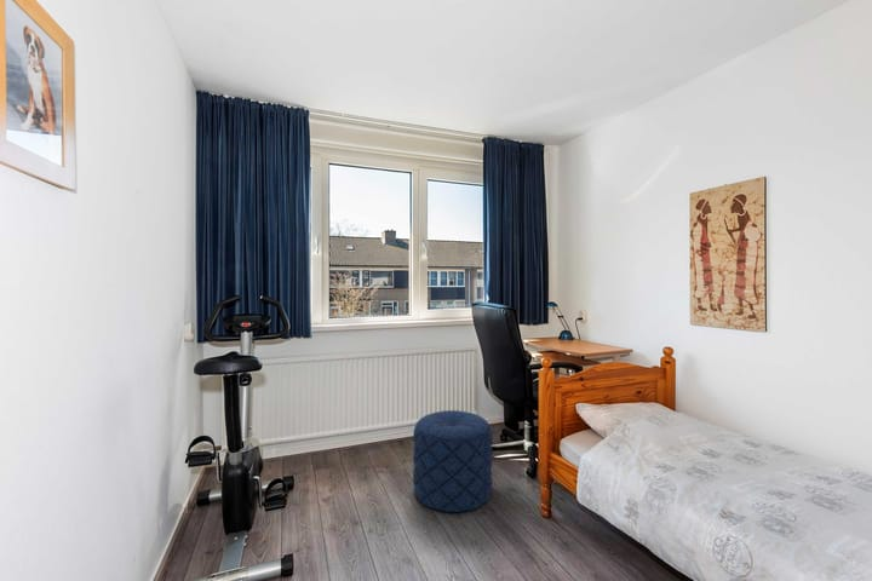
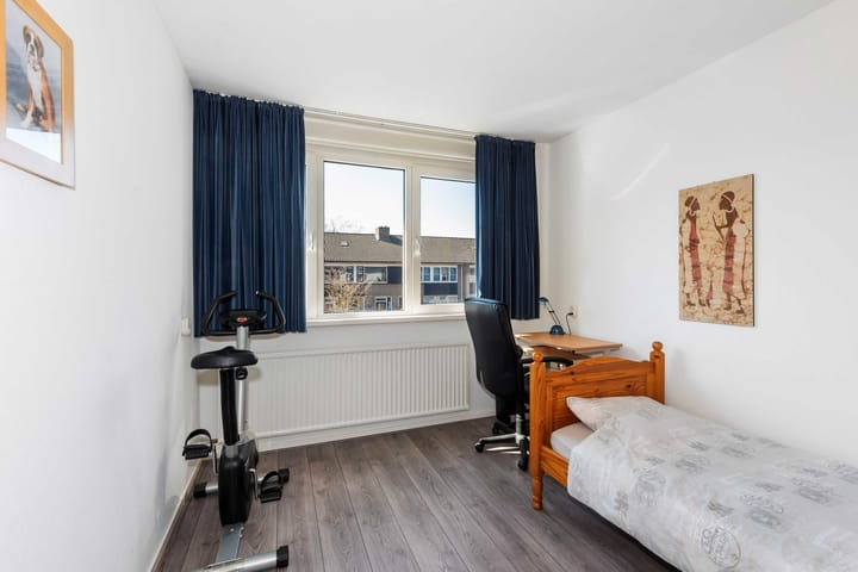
- pouf [412,409,494,513]
